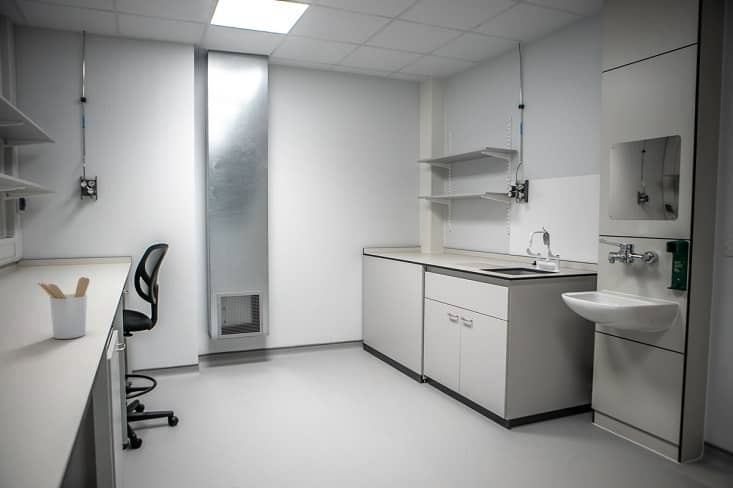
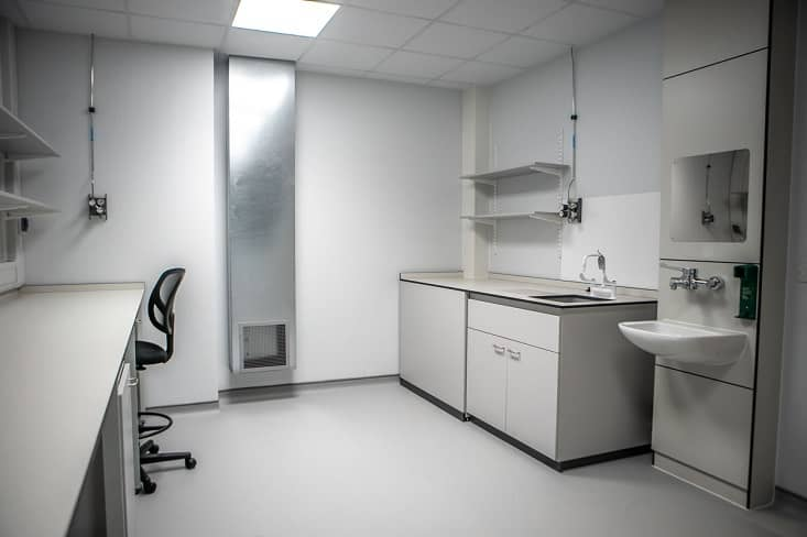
- utensil holder [37,276,91,340]
